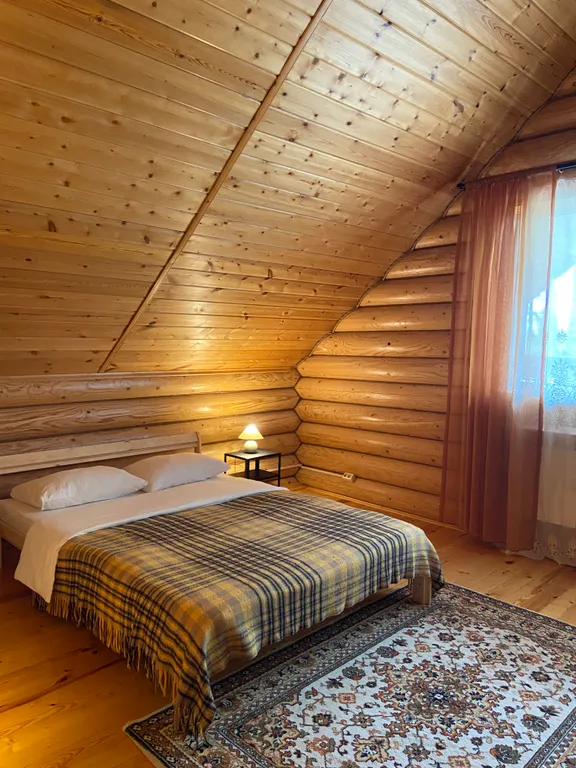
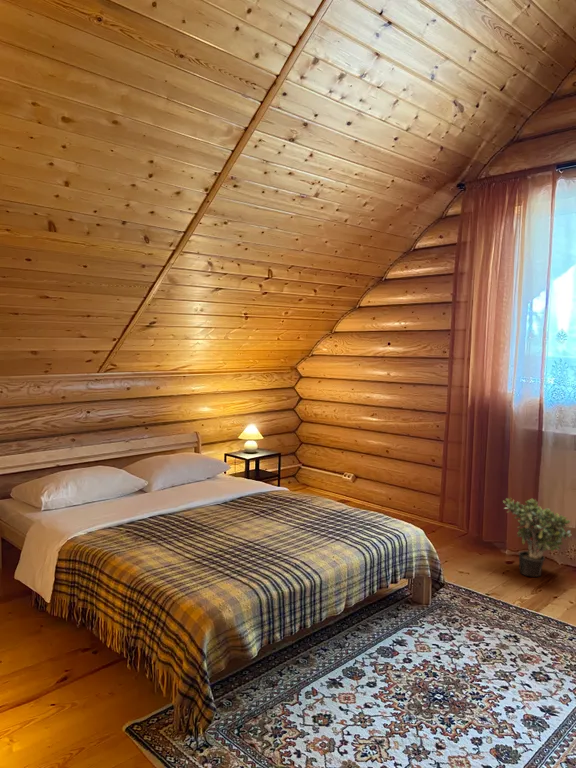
+ potted plant [502,497,573,578]
